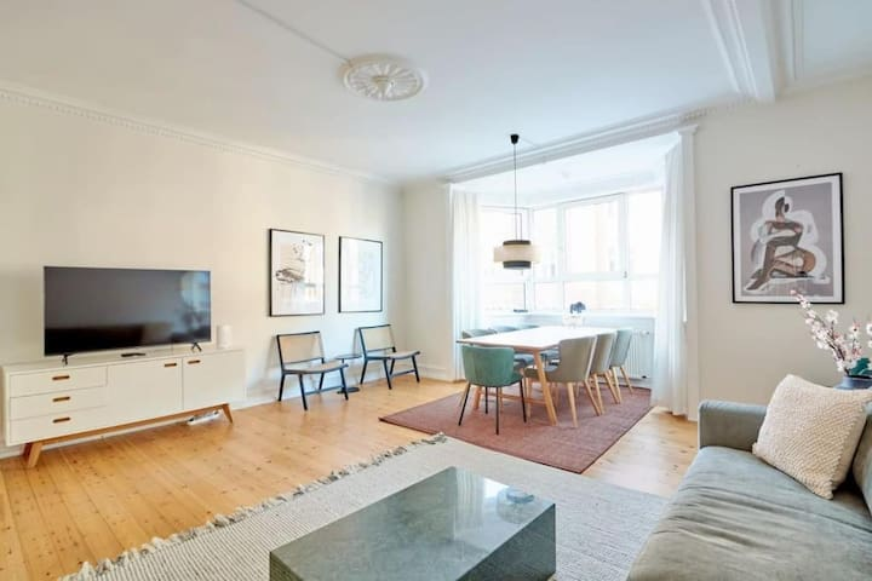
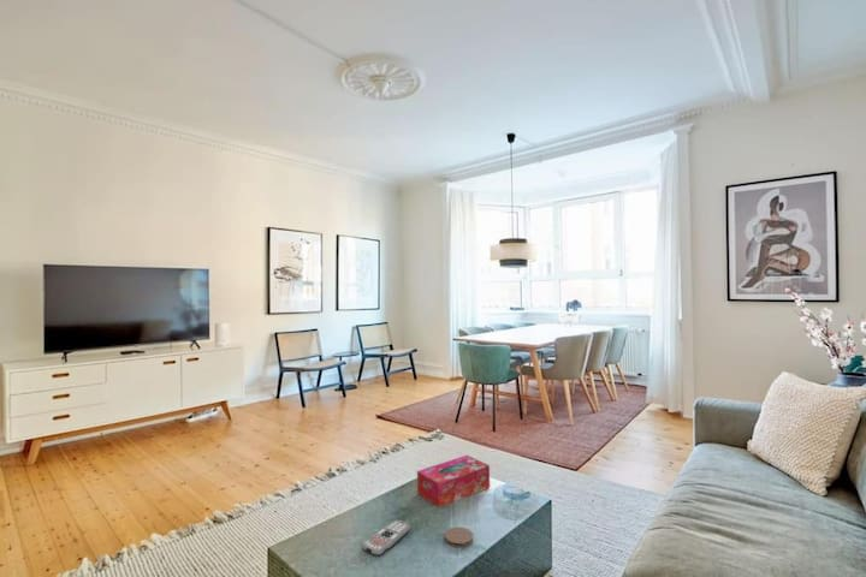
+ coaster [444,525,474,548]
+ tissue box [416,454,491,508]
+ remote control [361,519,411,557]
